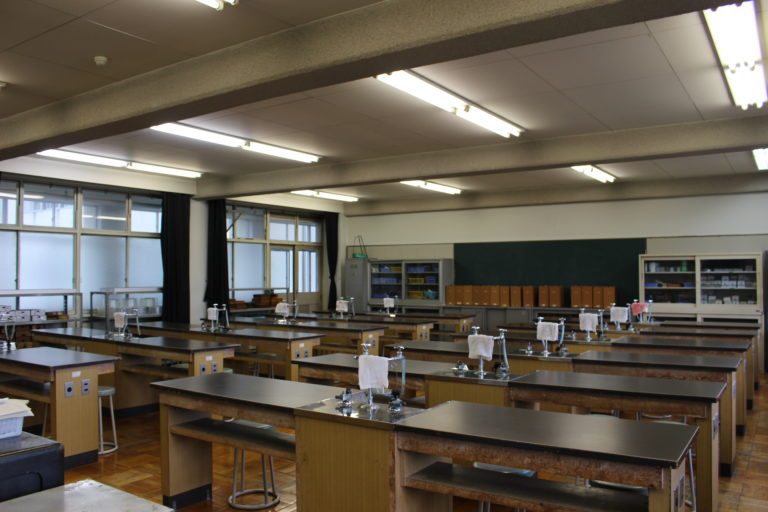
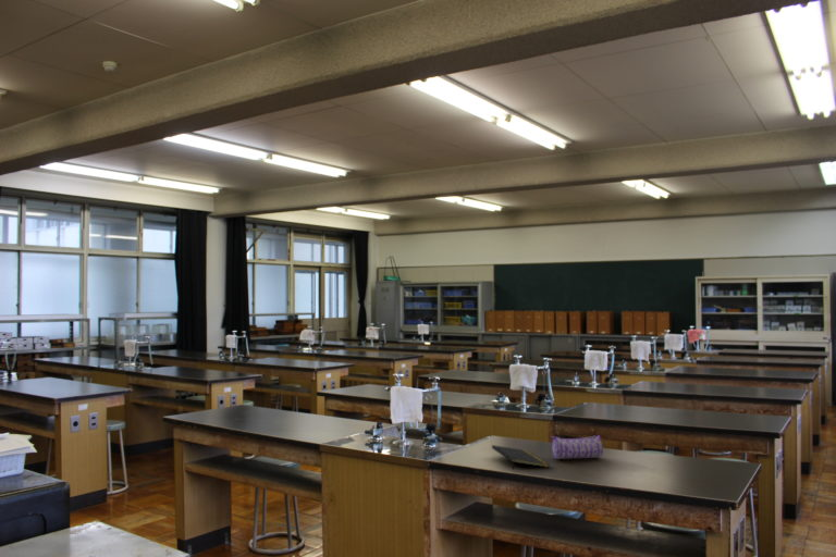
+ notepad [491,444,551,471]
+ pencil case [550,434,604,460]
